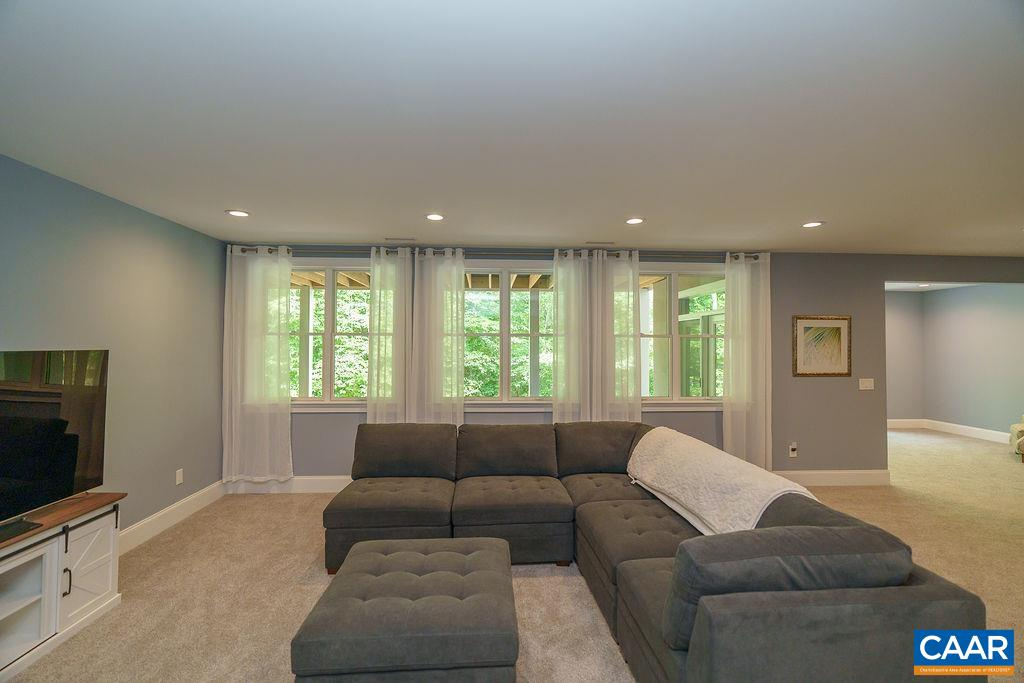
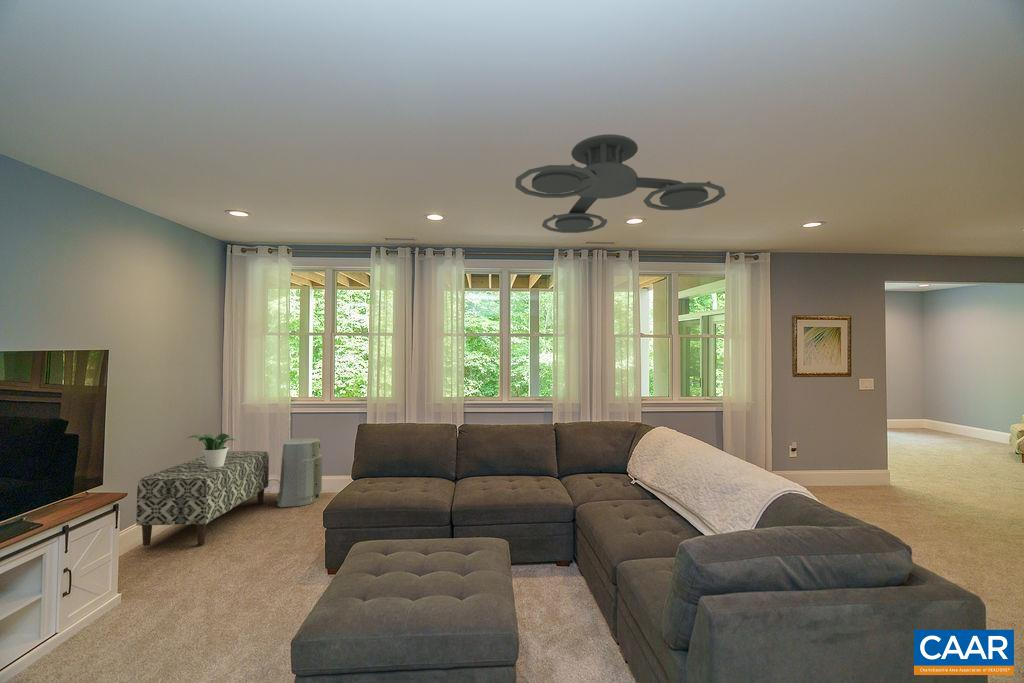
+ bench [135,450,270,547]
+ air purifier [276,437,323,508]
+ potted plant [187,433,236,468]
+ ceiling fan [514,133,726,234]
